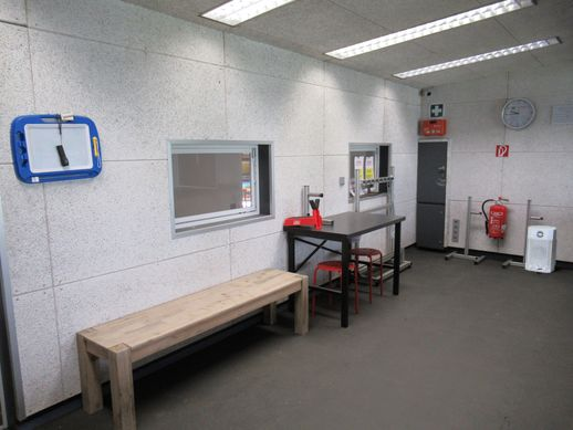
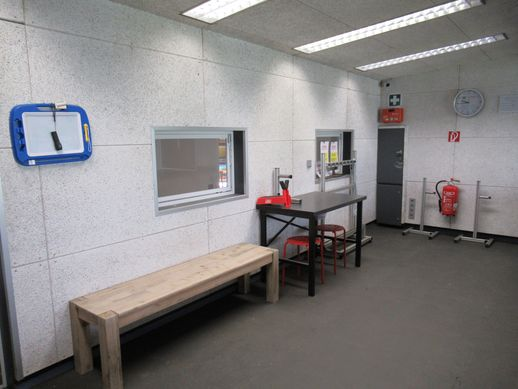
- air purifier [524,224,559,274]
